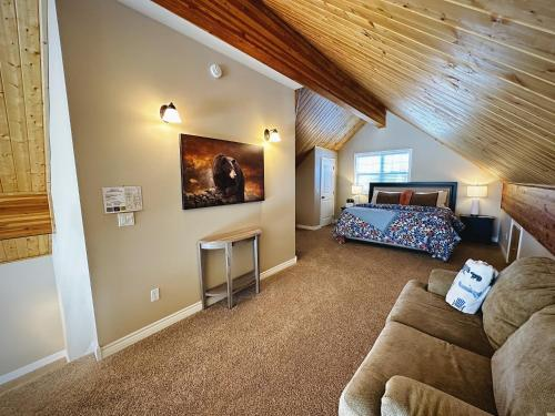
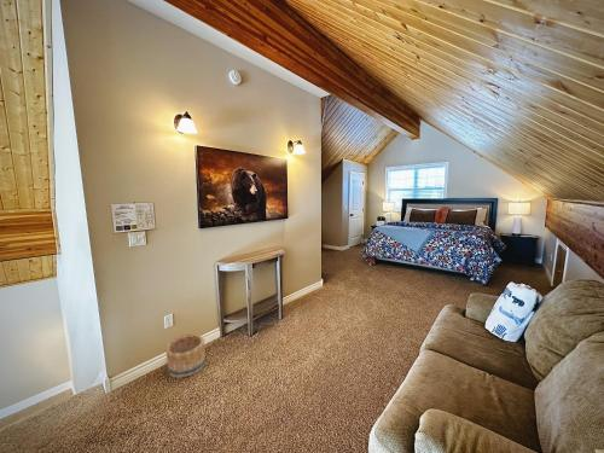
+ basket [164,332,207,379]
